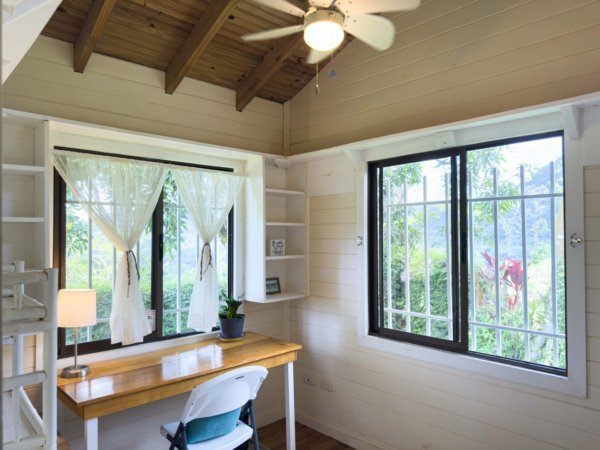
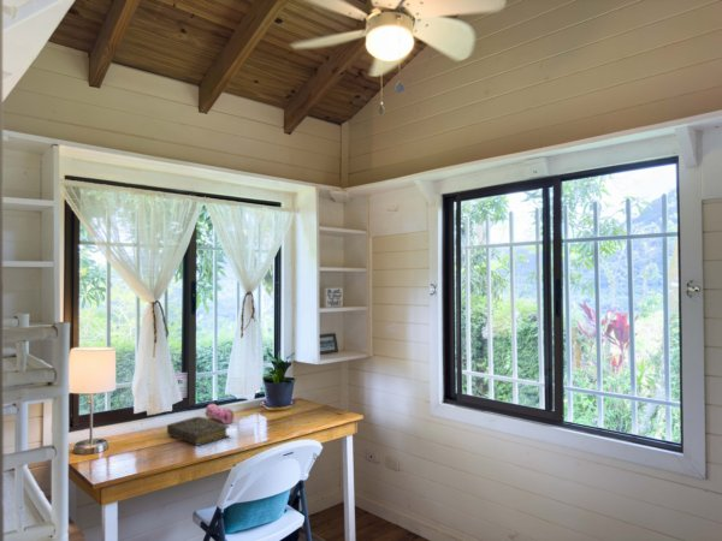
+ book [166,415,231,447]
+ pencil case [205,403,235,424]
